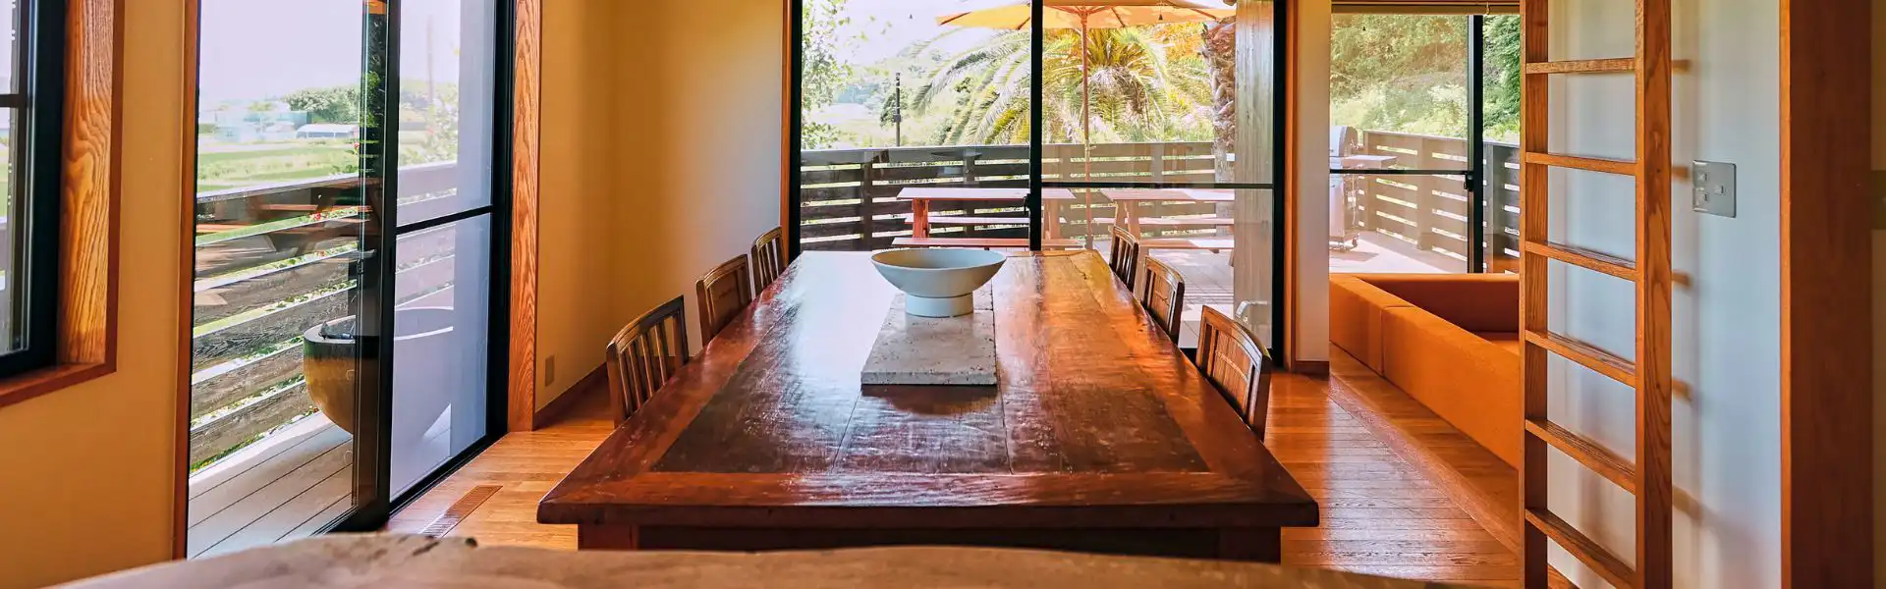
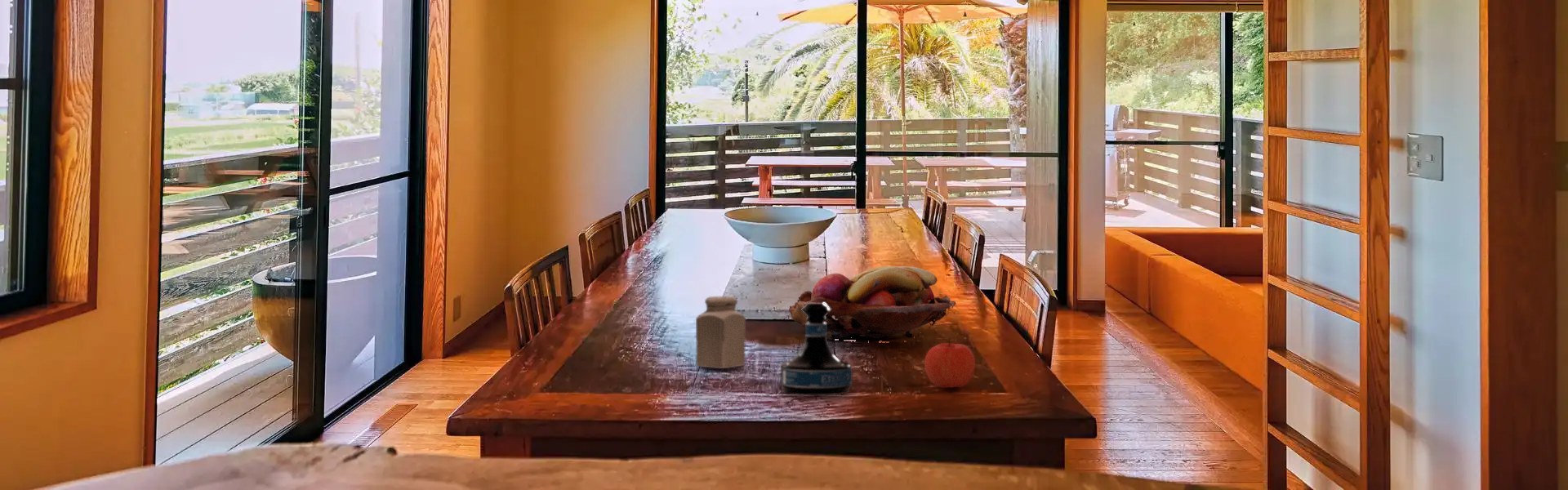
+ apple [924,336,976,389]
+ tequila bottle [780,303,853,396]
+ fruit basket [788,265,957,343]
+ salt shaker [695,296,746,369]
